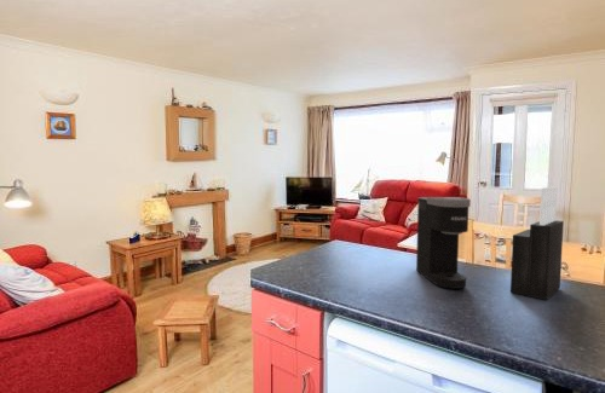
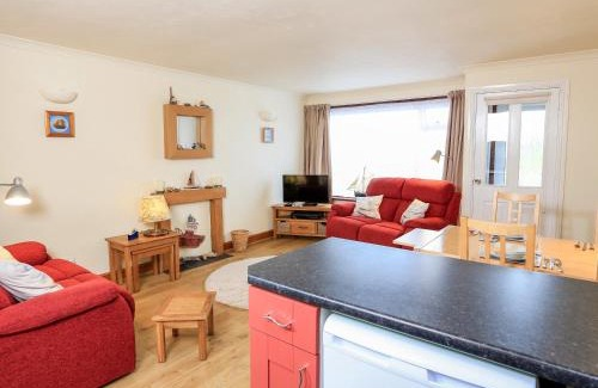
- coffee maker [415,196,472,290]
- knife block [509,185,565,301]
